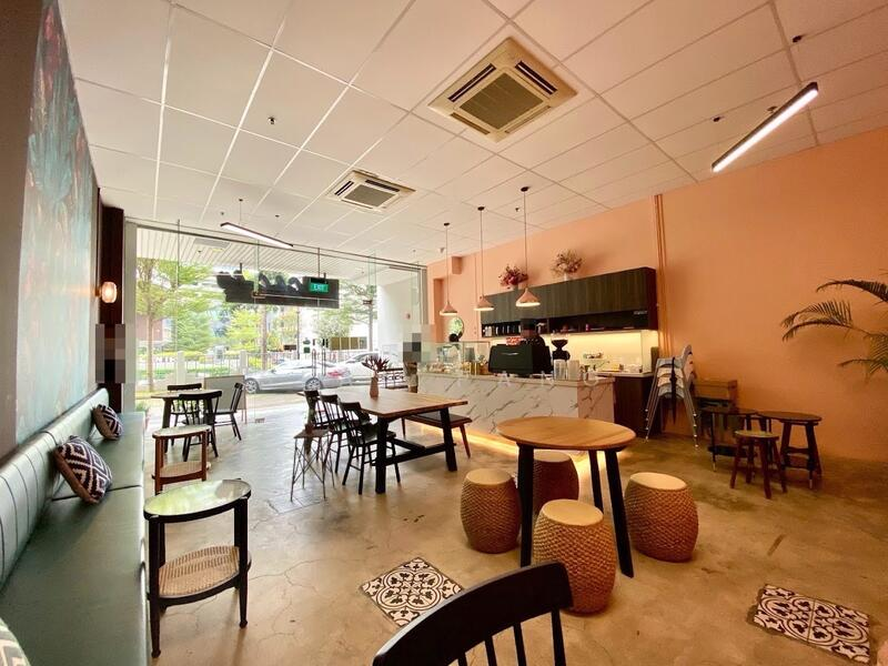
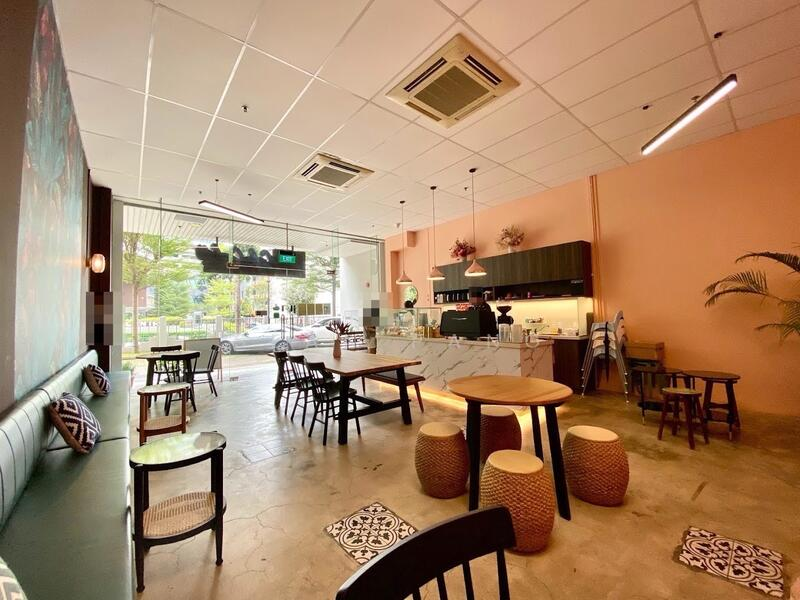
- side table [290,428,335,502]
- potted plant [300,408,324,433]
